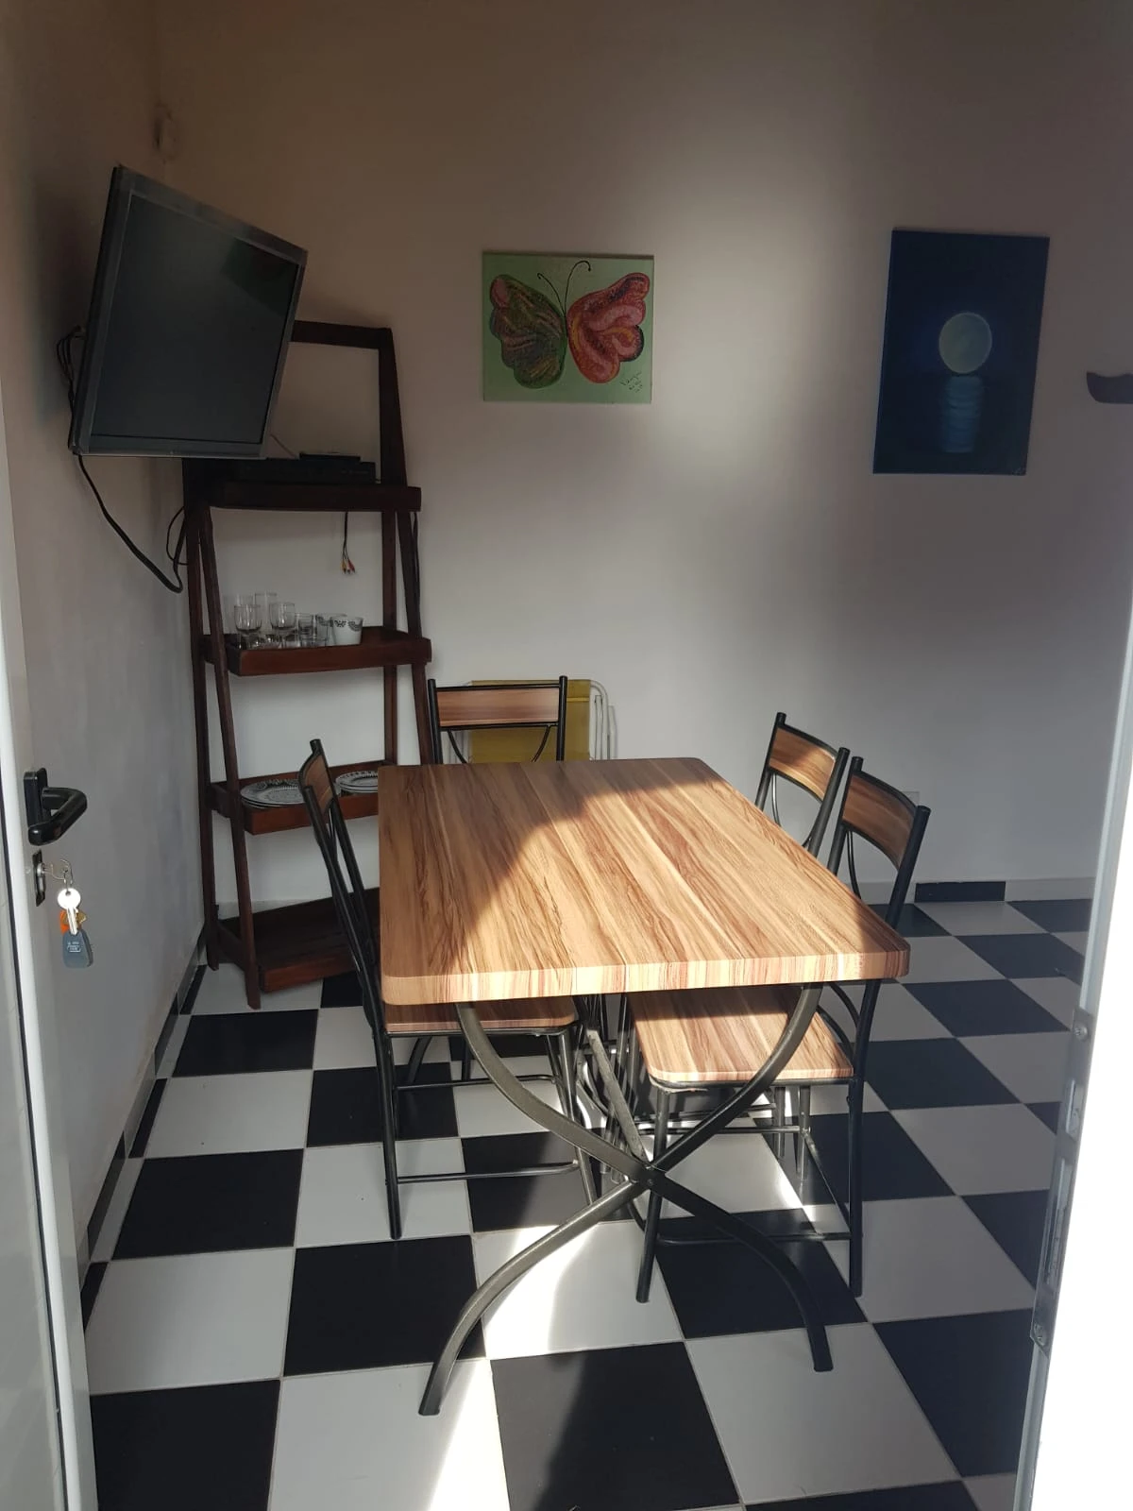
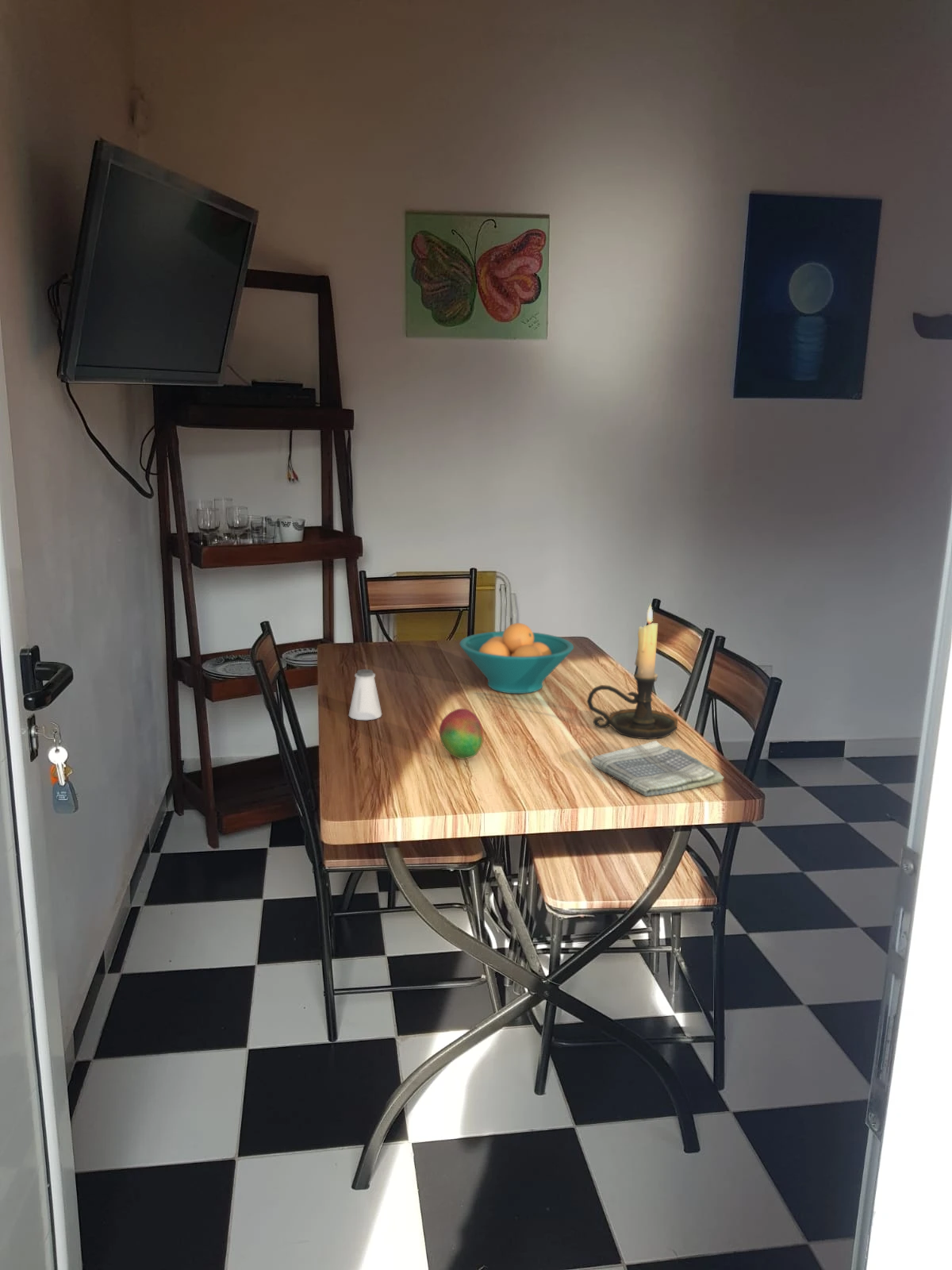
+ fruit [439,708,485,760]
+ dish towel [589,740,724,797]
+ fruit bowl [459,622,574,695]
+ saltshaker [347,668,382,721]
+ candle holder [586,603,678,740]
